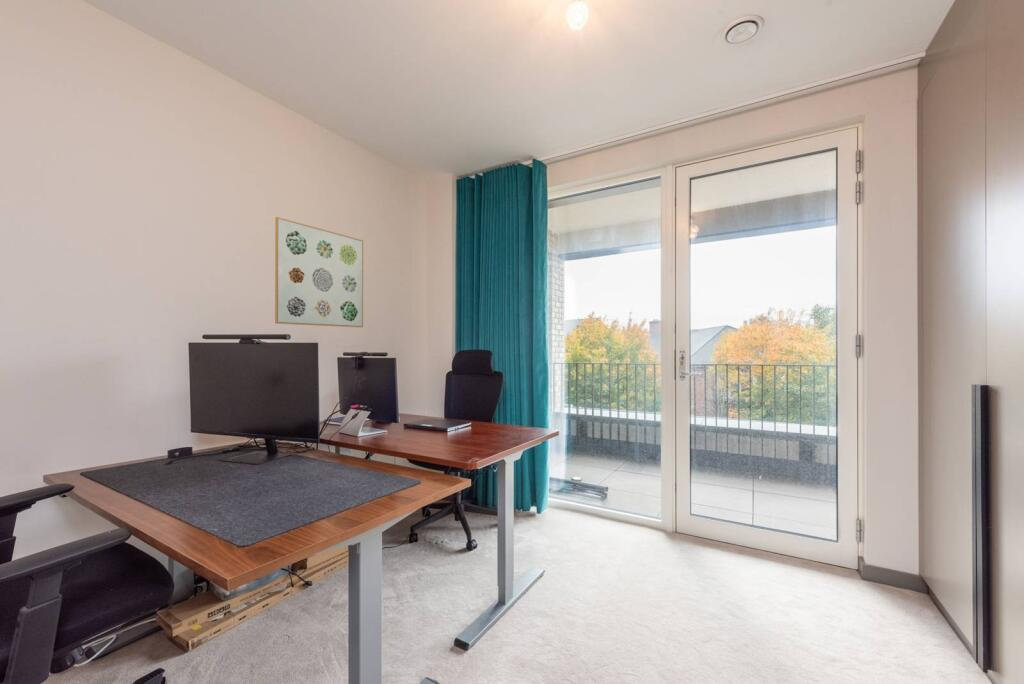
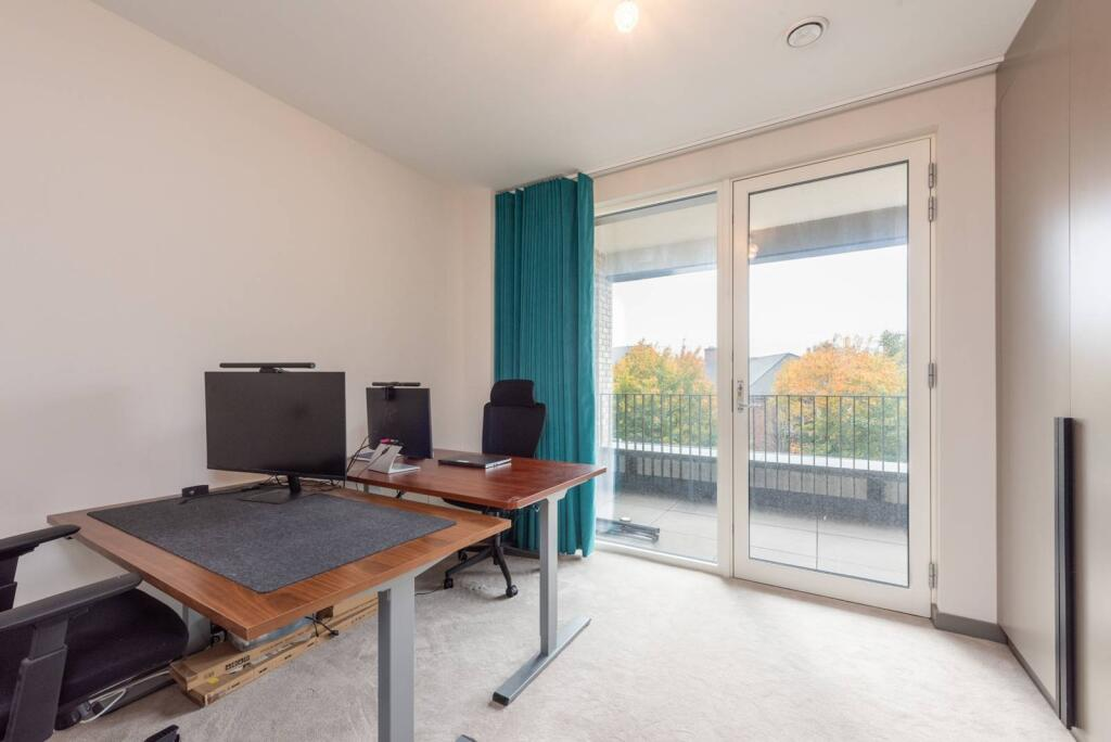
- wall art [274,216,364,328]
